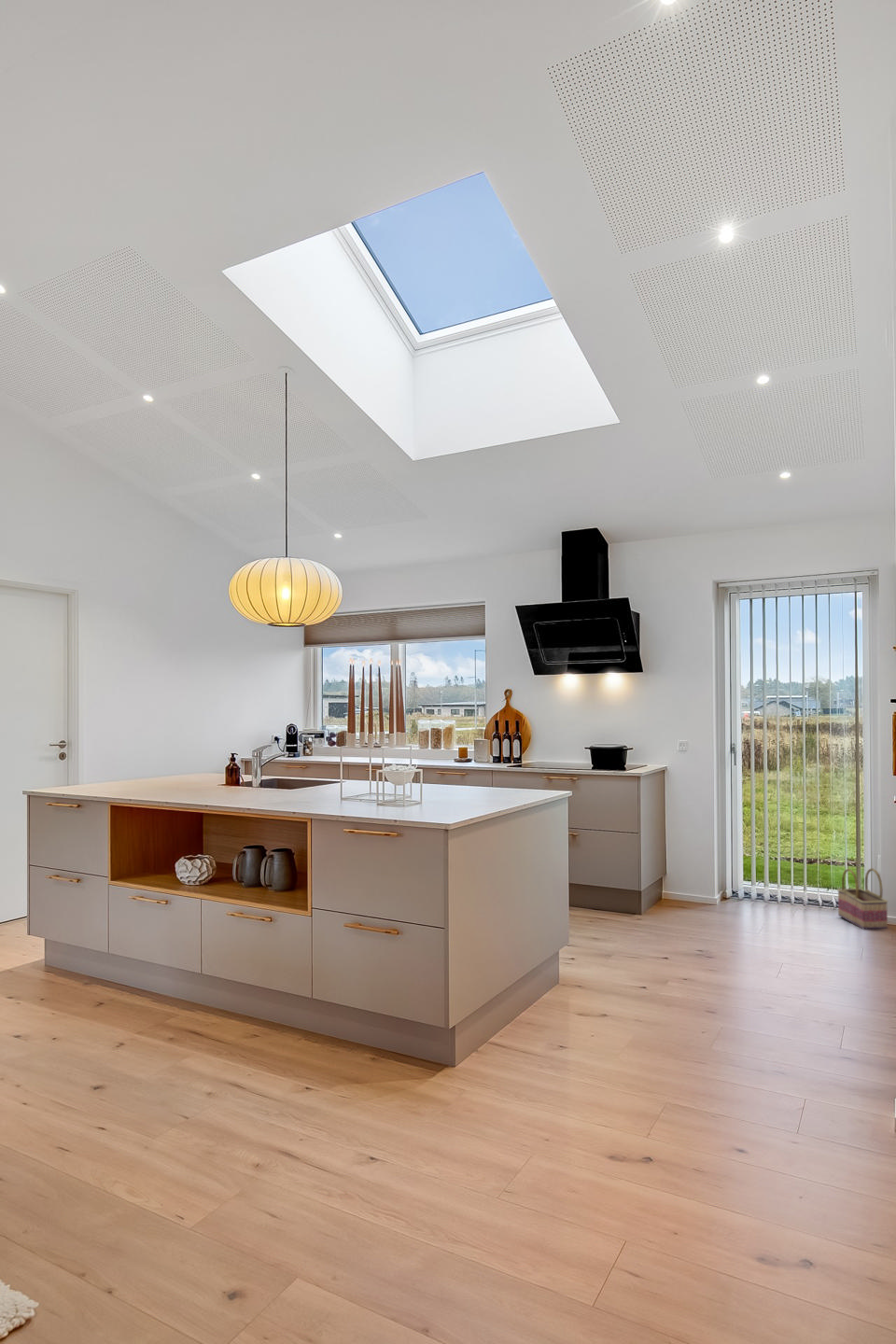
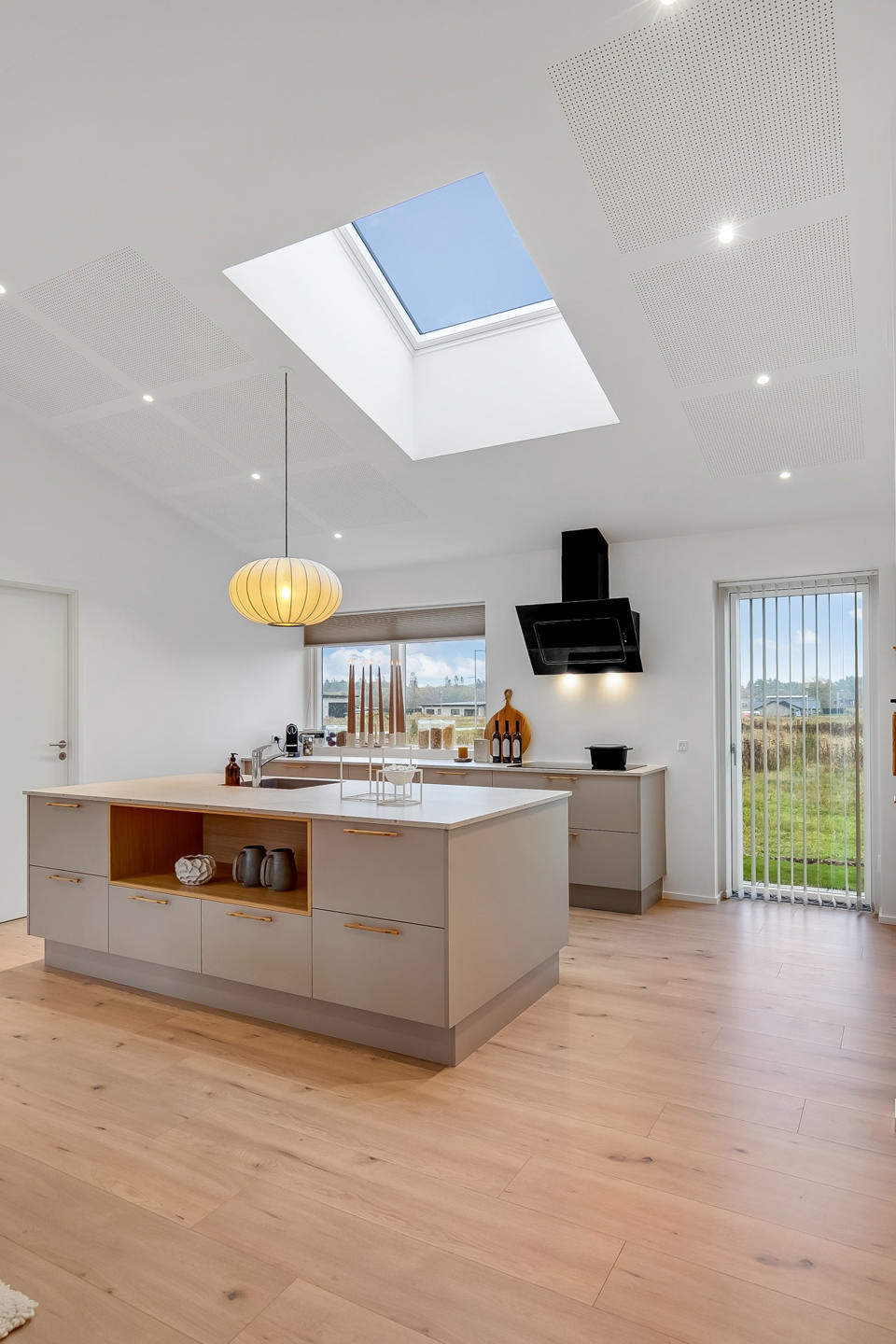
- basket [836,867,889,931]
